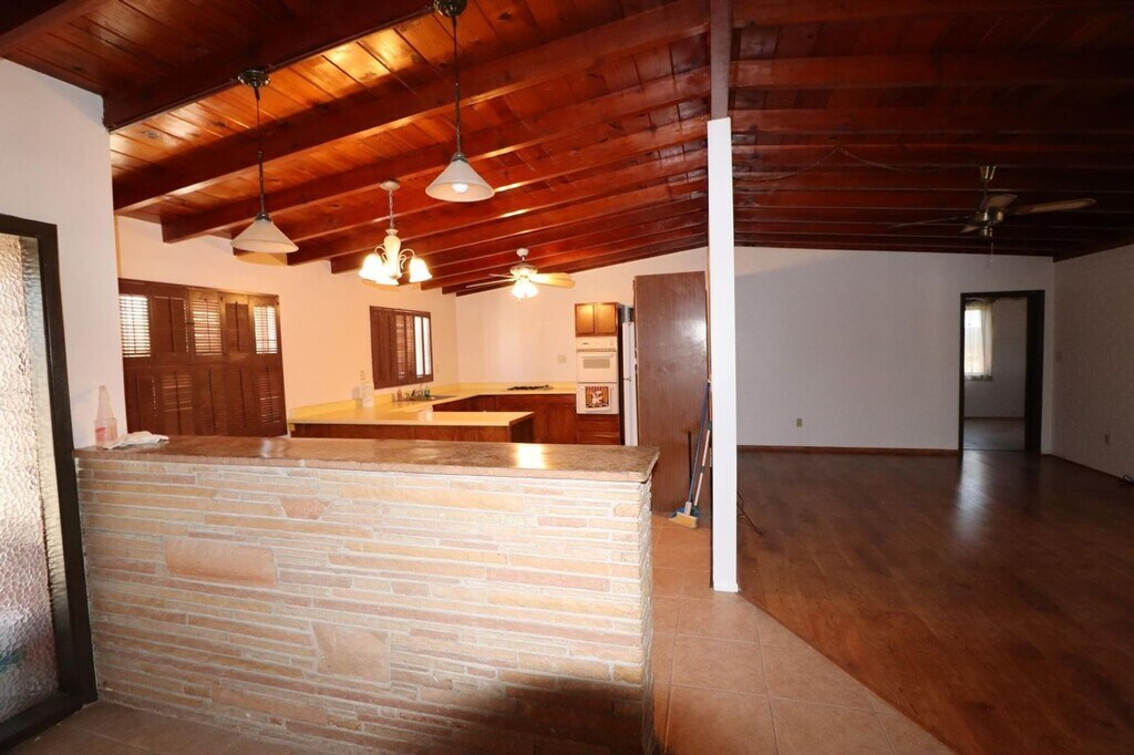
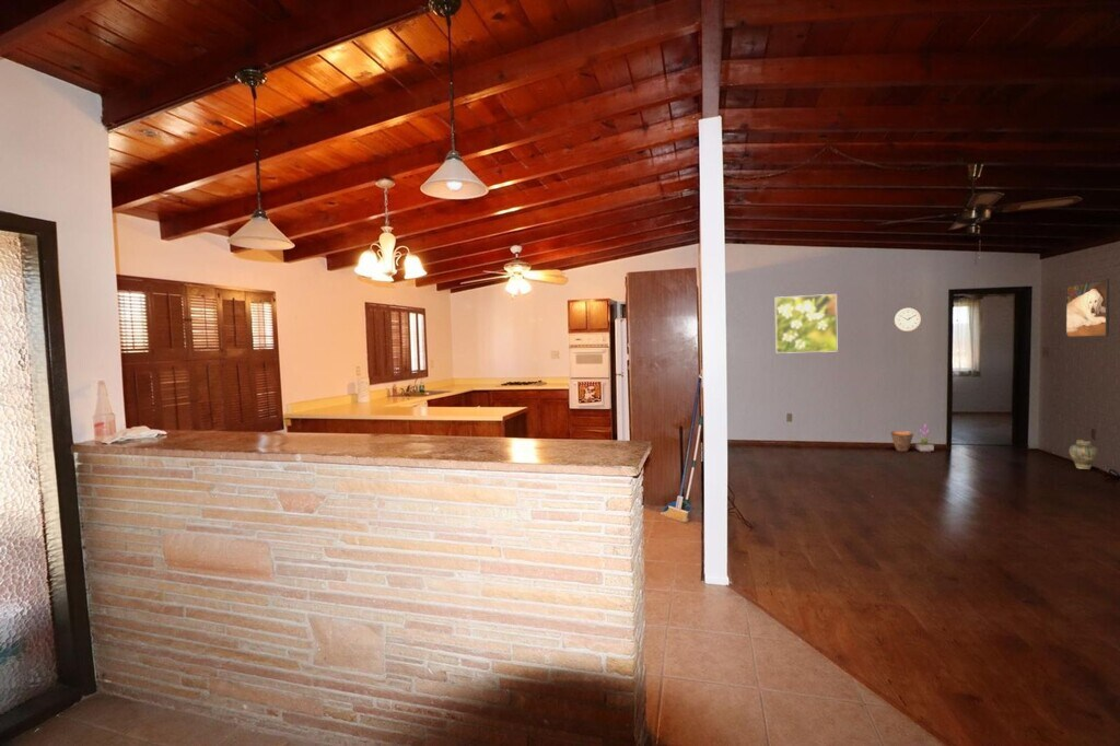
+ vase [1068,439,1100,470]
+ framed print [774,293,839,354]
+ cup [889,430,914,453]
+ potted plant [914,423,935,453]
+ wall clock [894,307,922,333]
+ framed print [1064,278,1110,339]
